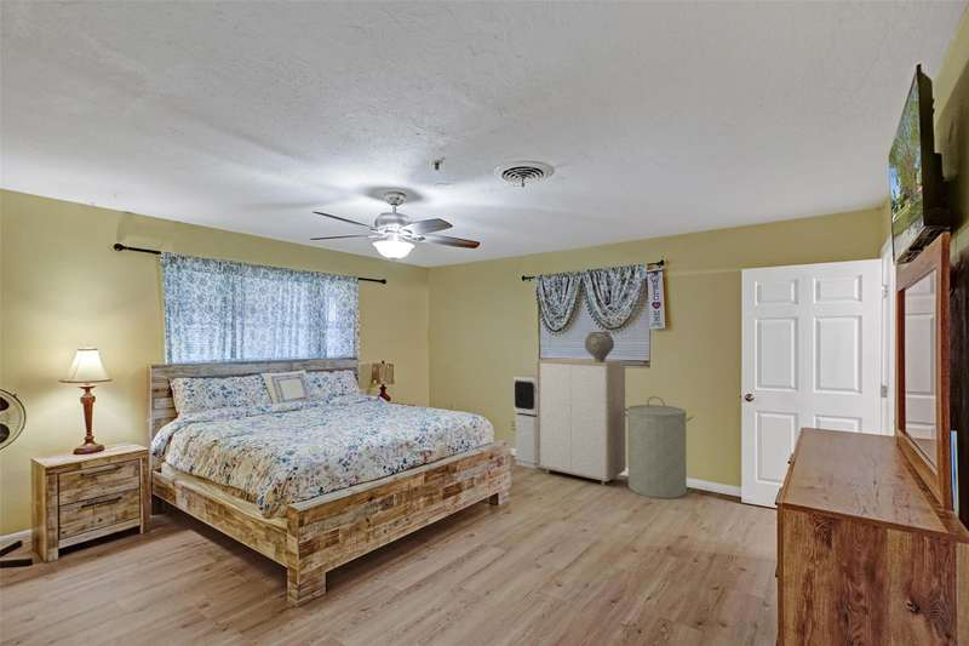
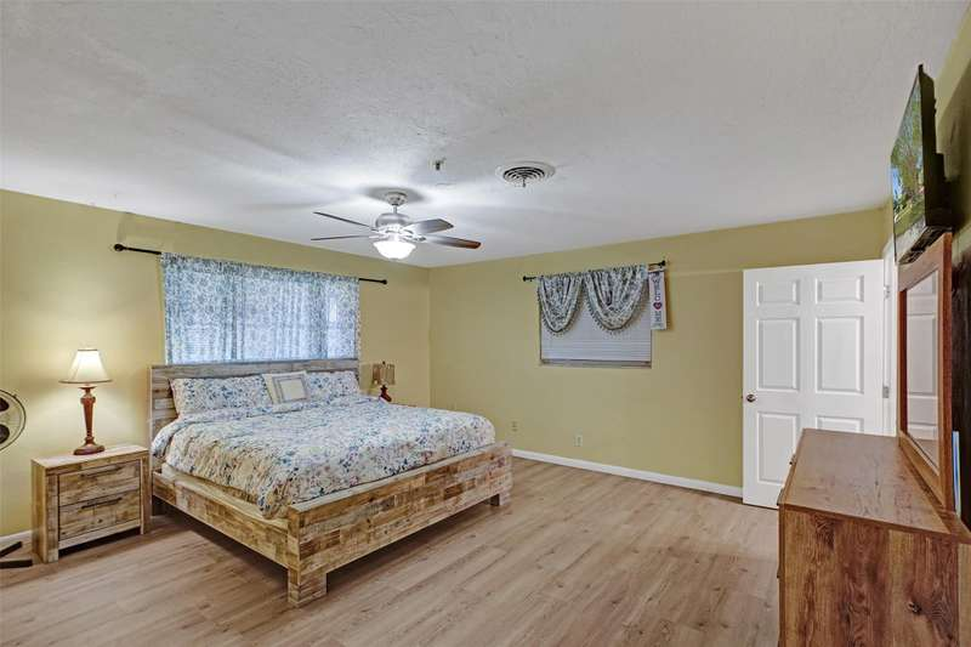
- ceramic pot [584,331,615,362]
- storage cabinet [535,356,626,486]
- laundry hamper [623,395,694,499]
- air purifier [512,375,540,470]
